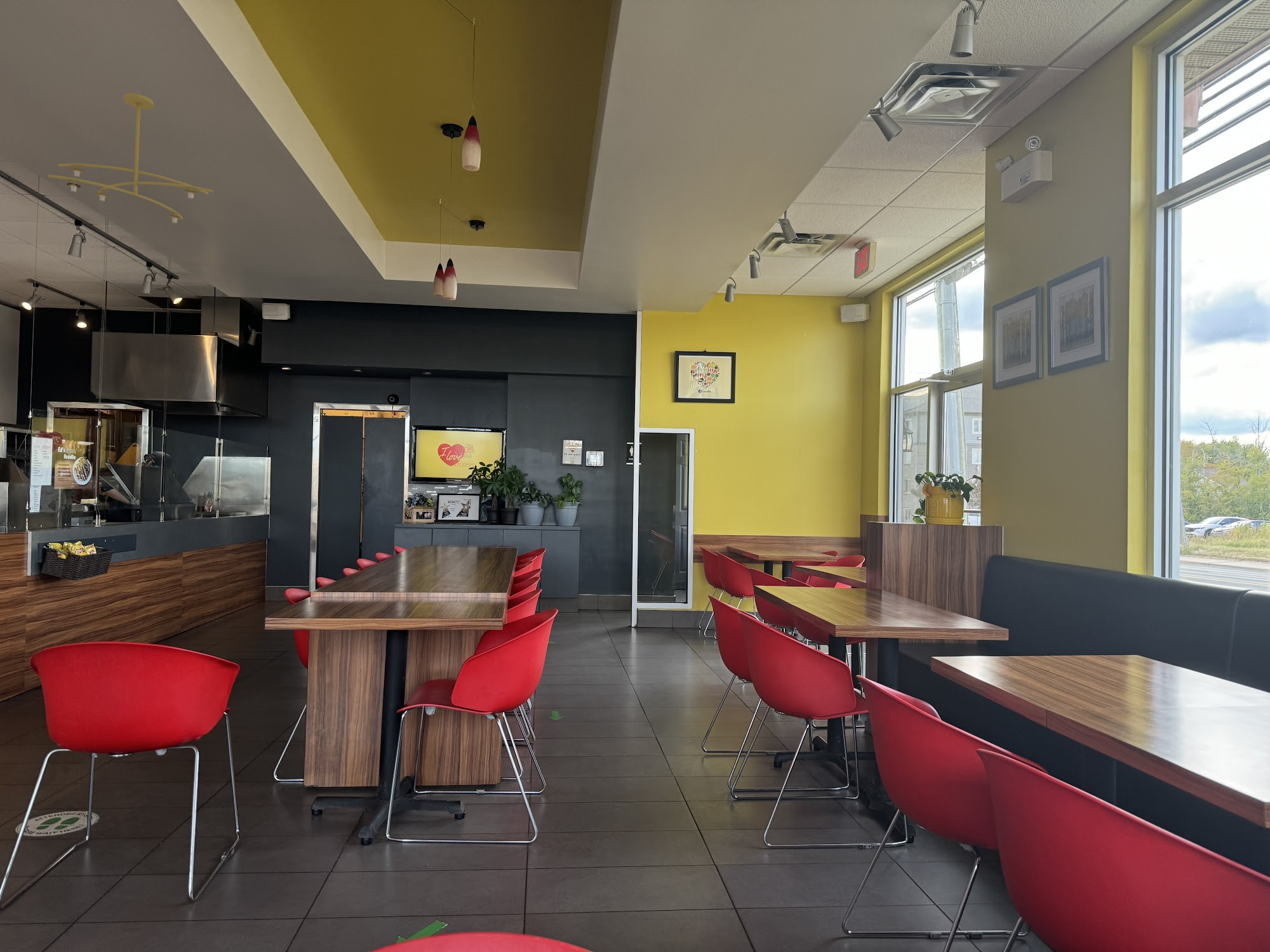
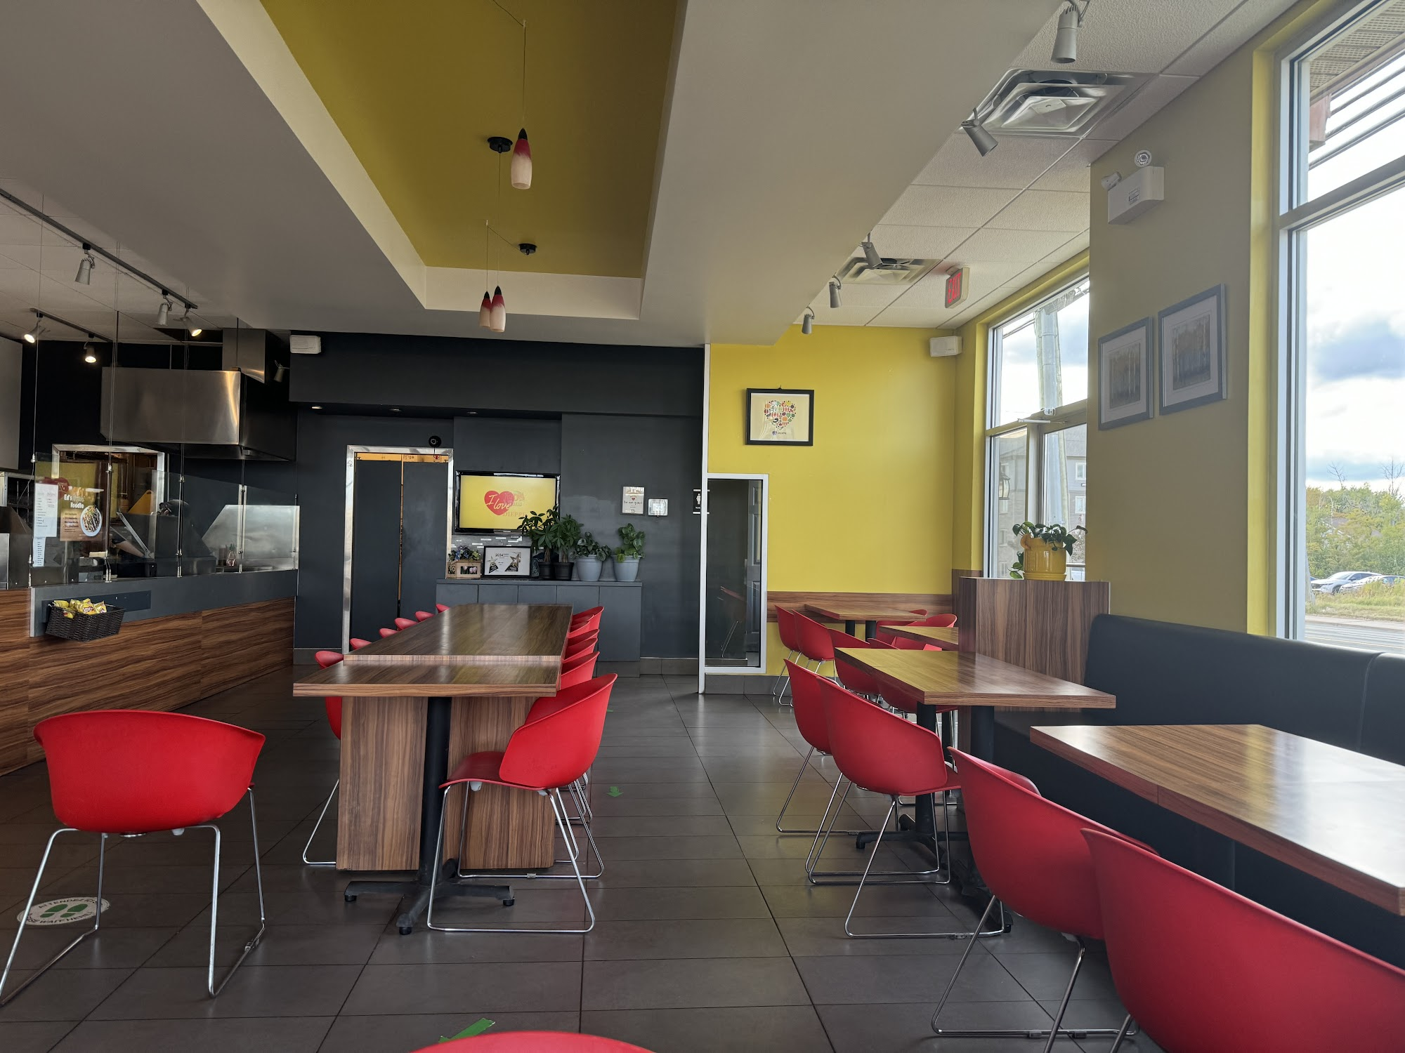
- ceiling light fixture [48,93,214,224]
